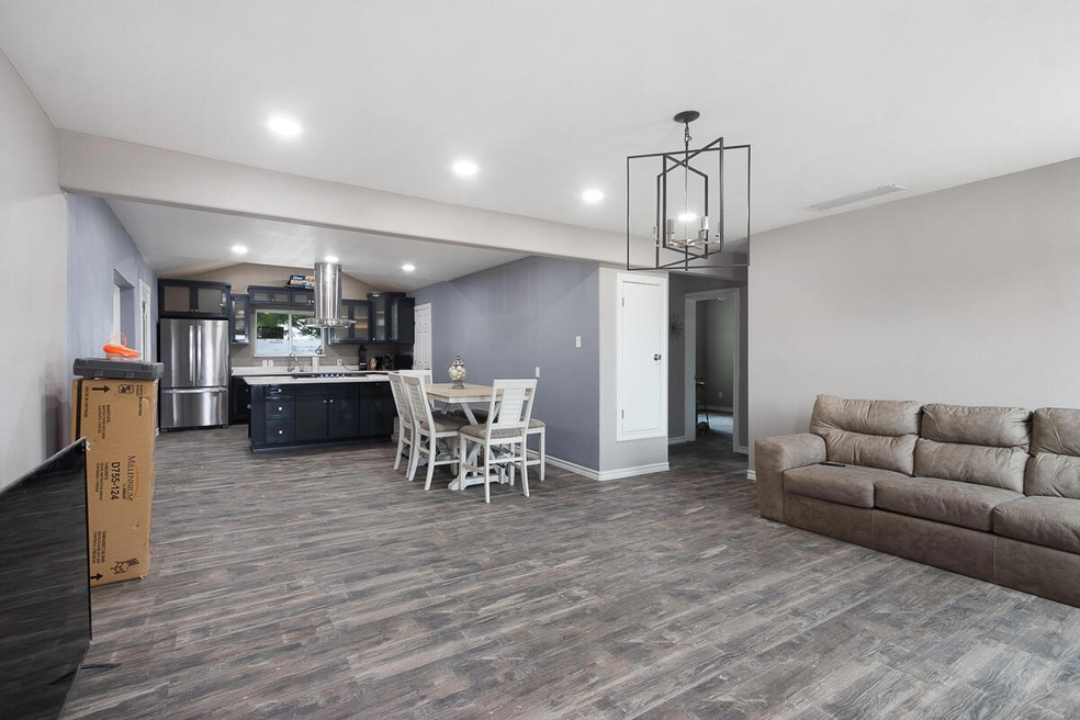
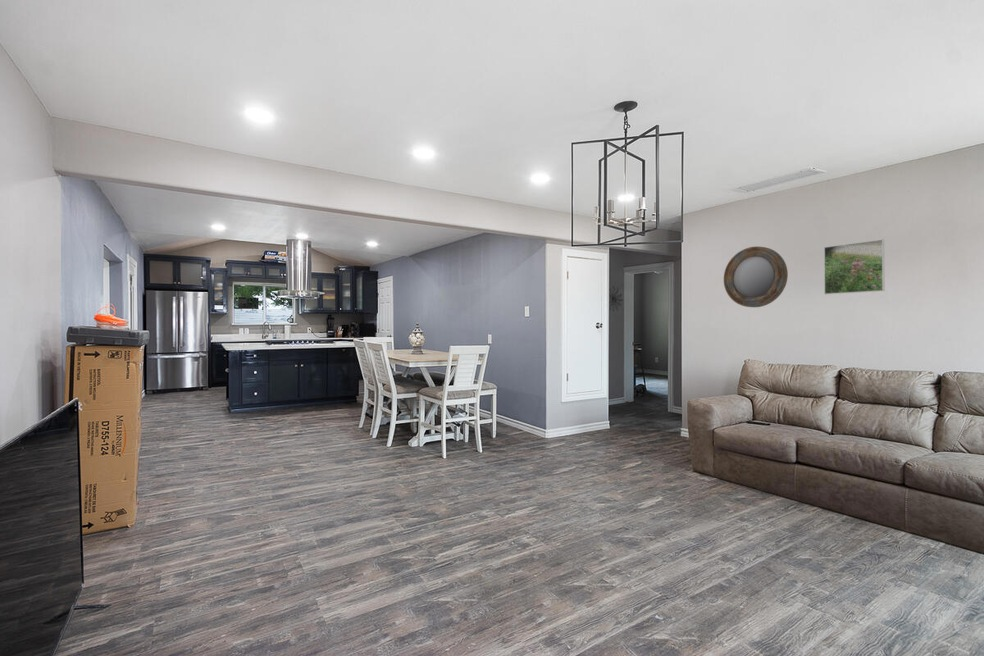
+ home mirror [723,246,789,308]
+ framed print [823,238,886,295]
